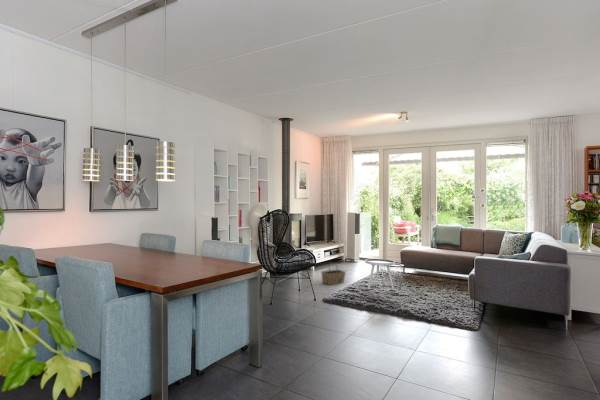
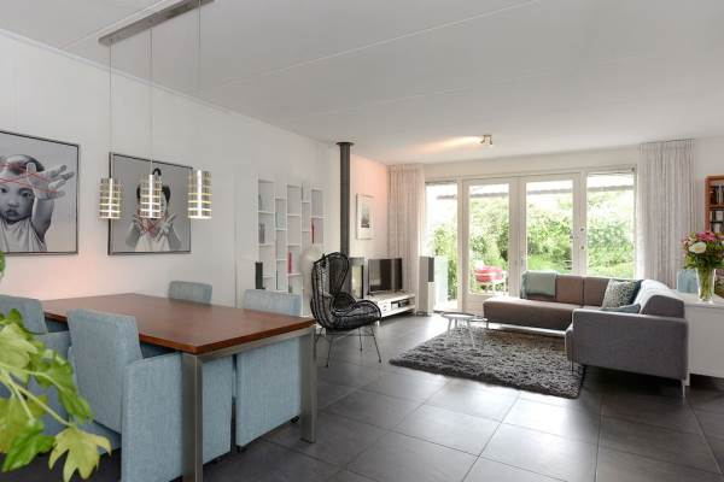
- basket [320,262,347,286]
